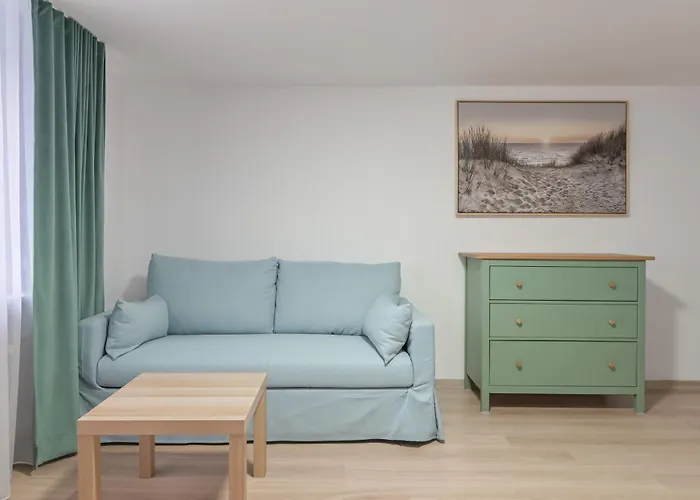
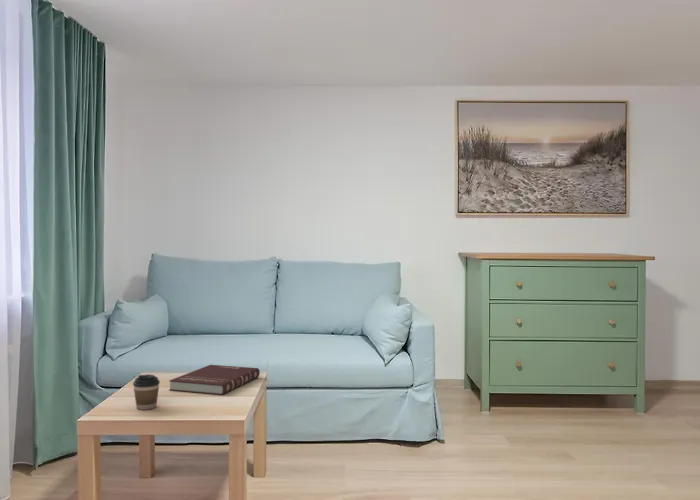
+ book [168,364,261,396]
+ coffee cup [132,373,161,411]
